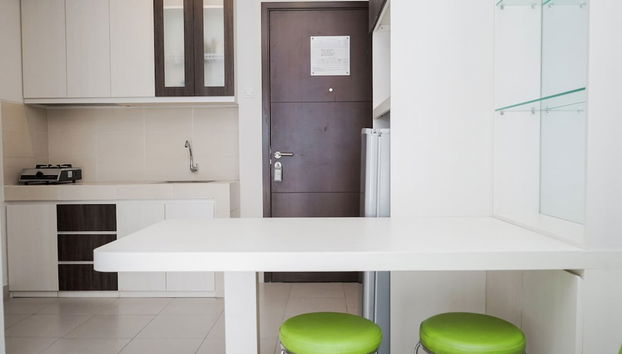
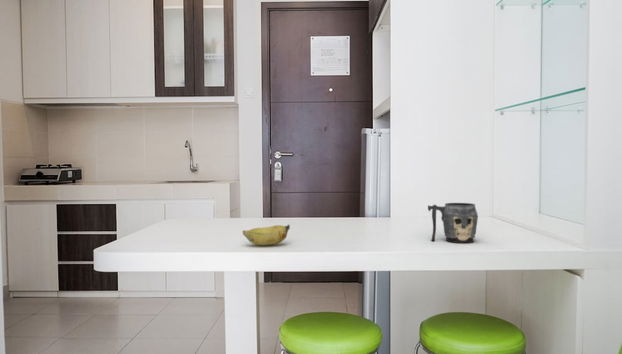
+ banana [242,223,291,246]
+ mug [427,202,479,244]
